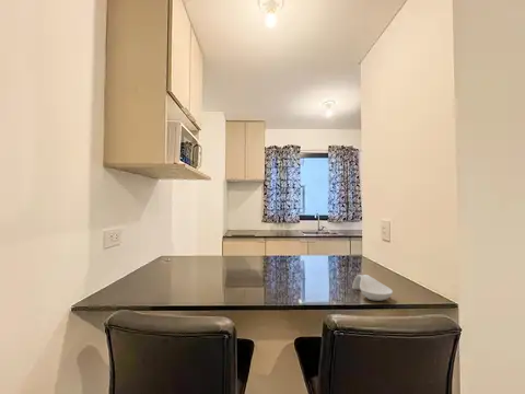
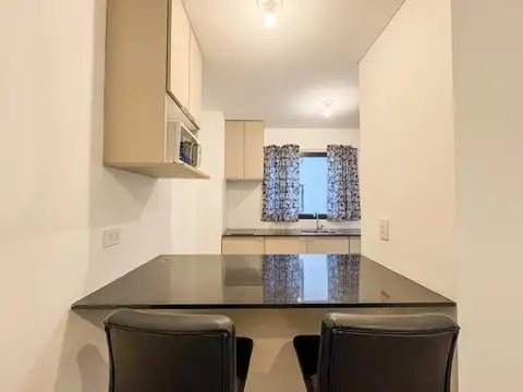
- spoon rest [351,274,394,302]
